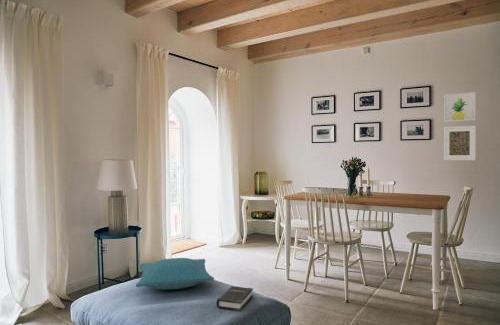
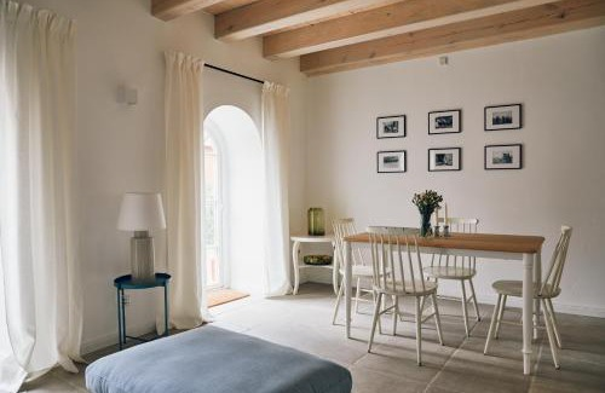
- wall art [443,91,477,123]
- pillow [135,257,215,291]
- hardback book [216,285,254,312]
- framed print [443,125,477,161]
